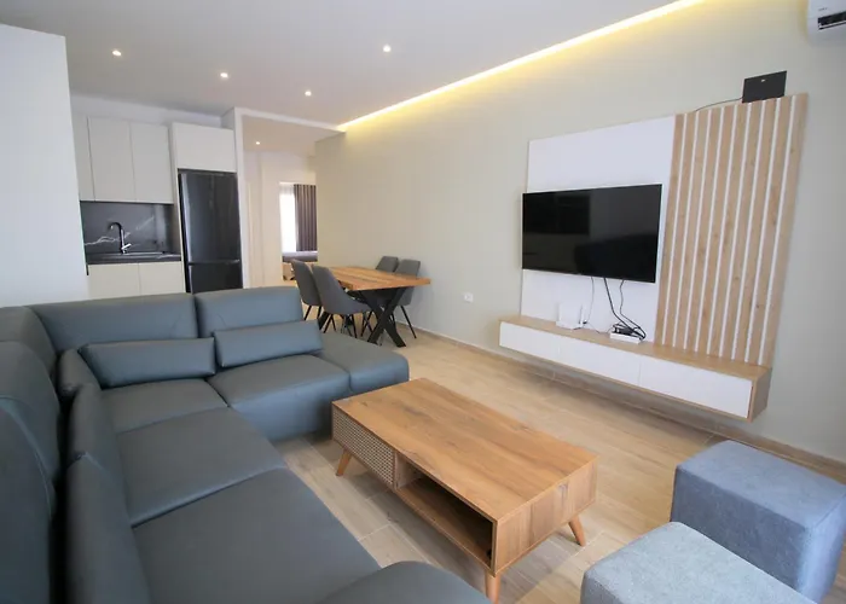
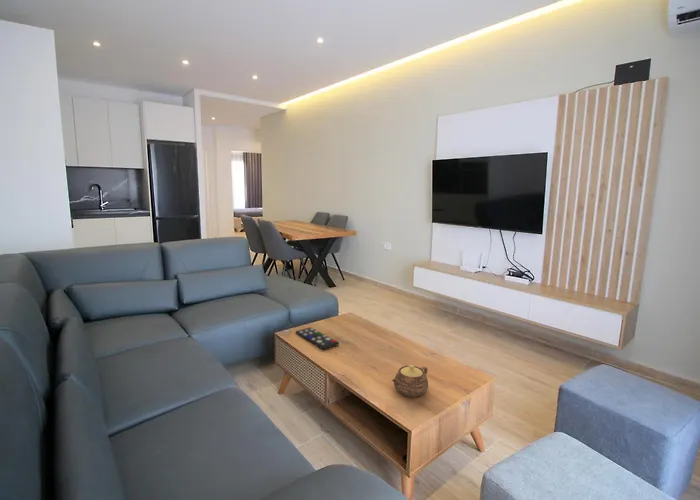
+ teapot [391,364,429,398]
+ remote control [295,326,340,350]
